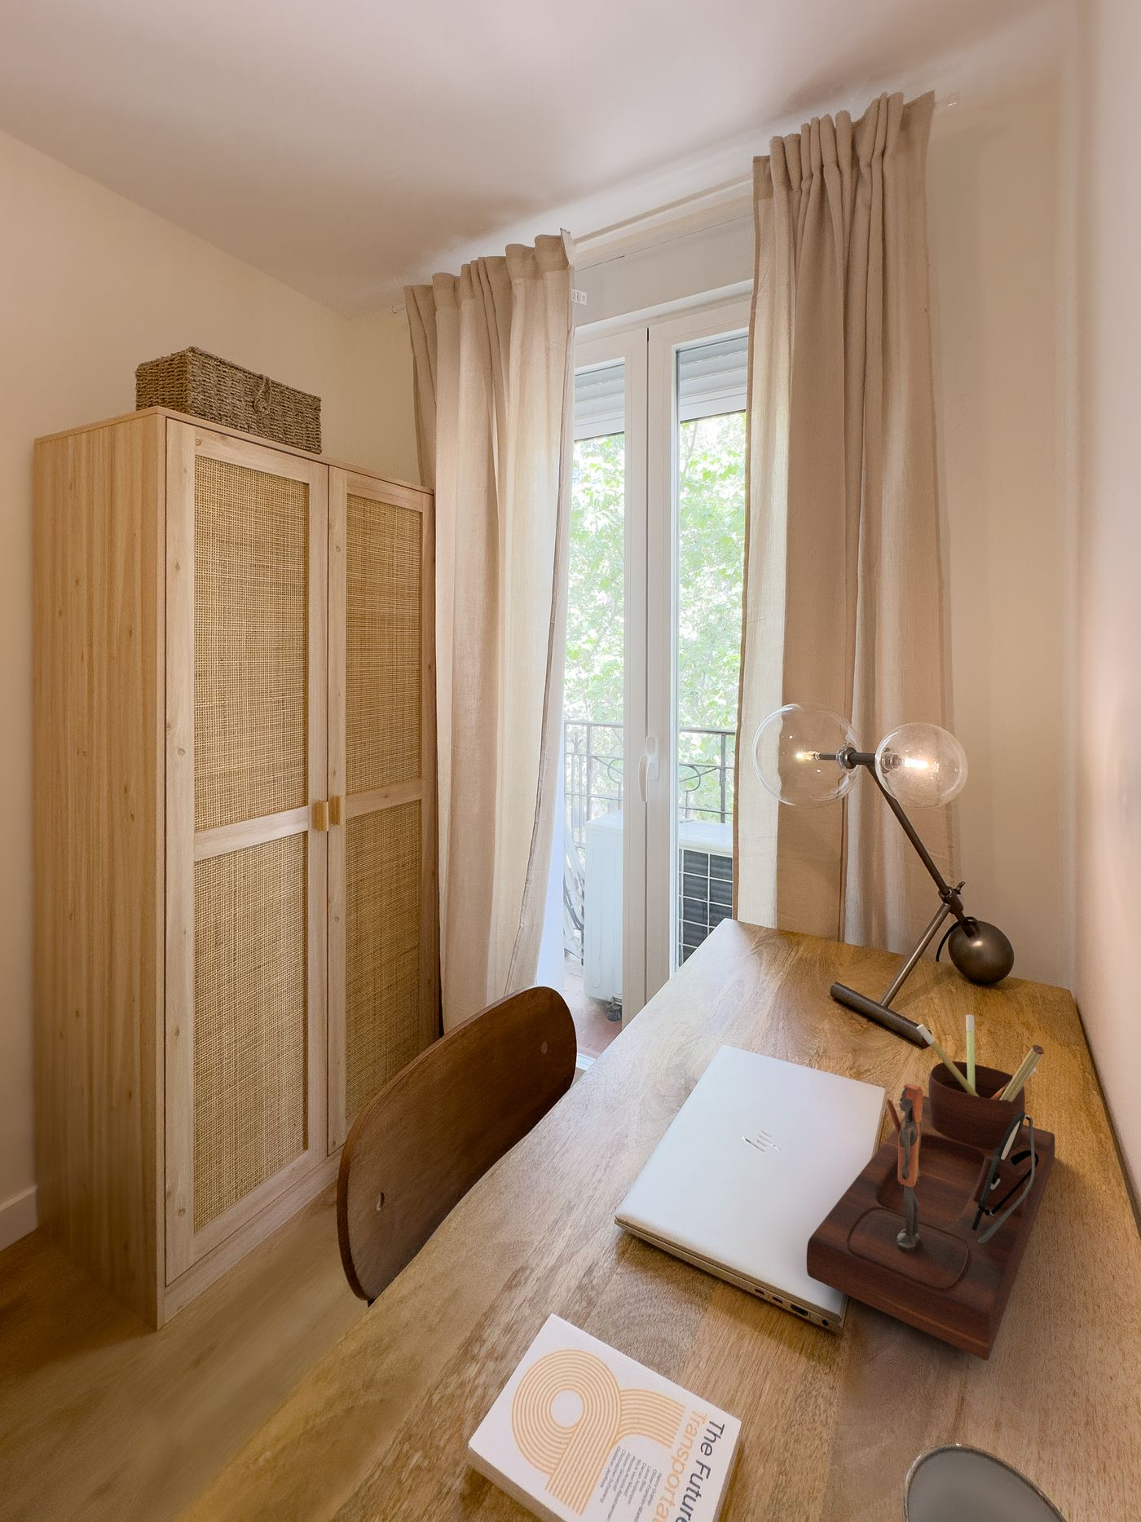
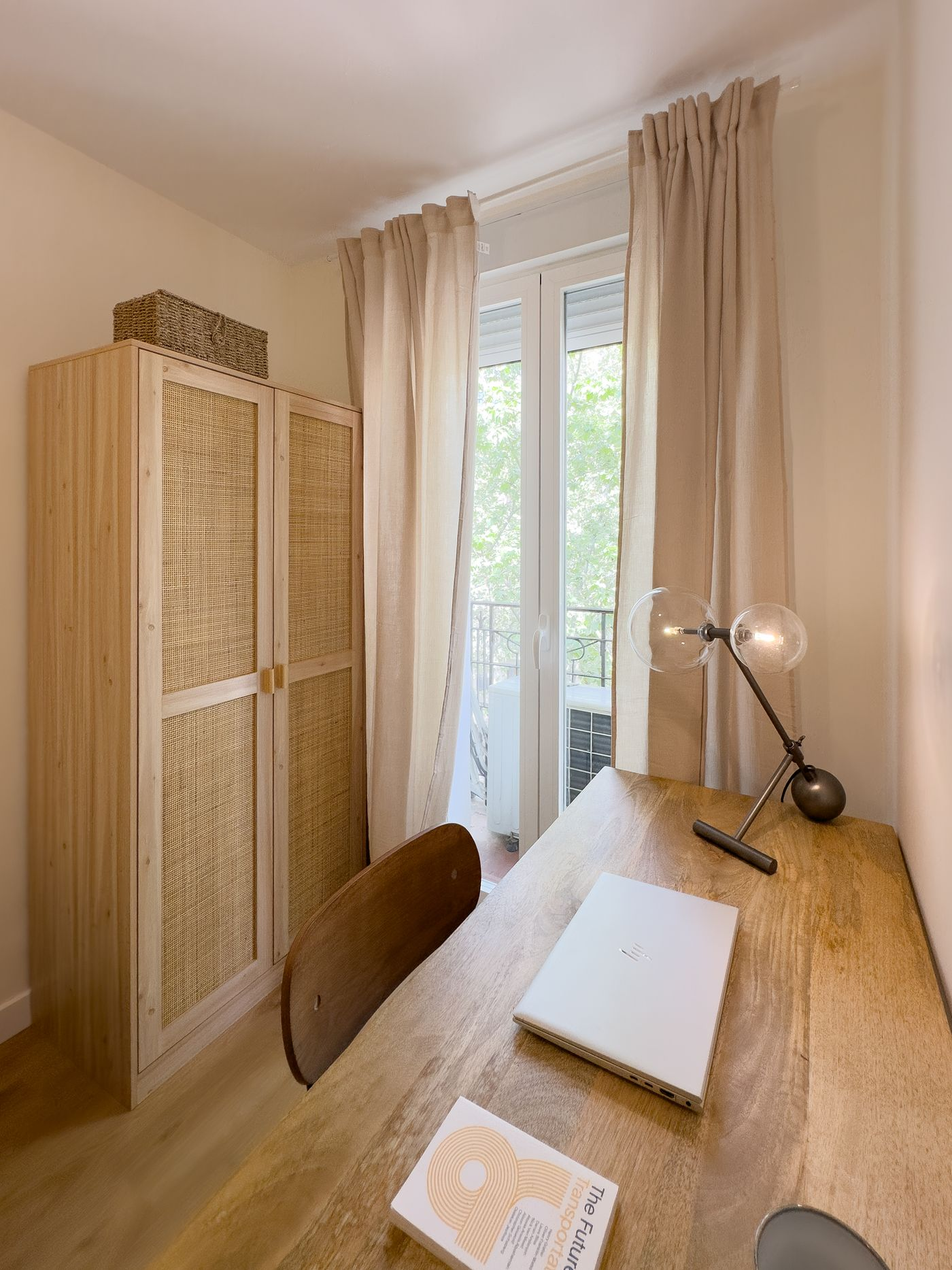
- desk organizer [807,1014,1056,1361]
